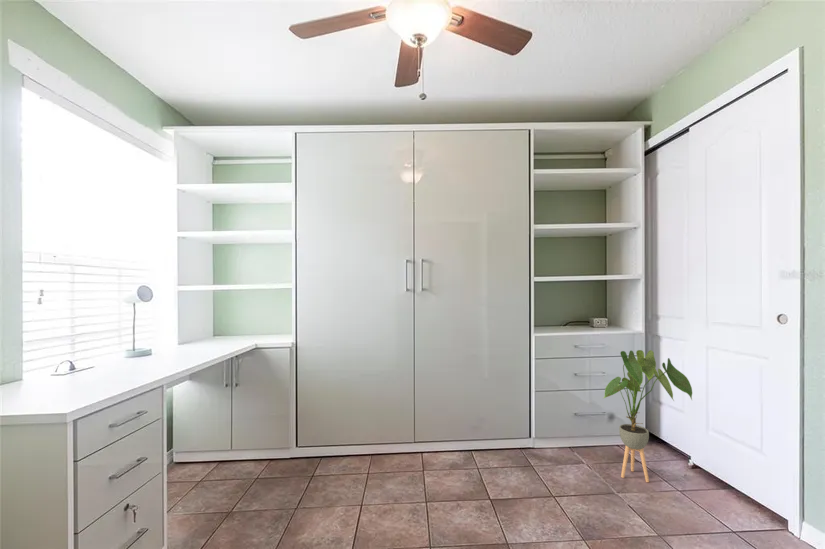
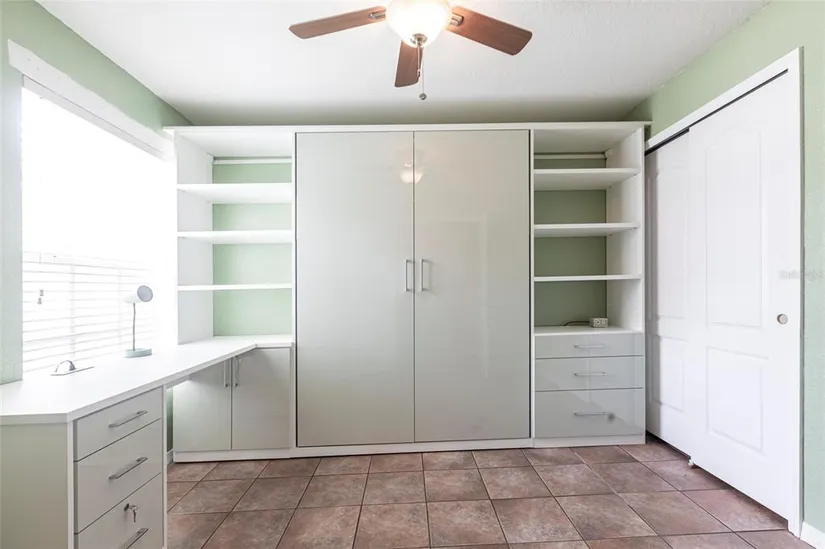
- house plant [603,349,693,483]
